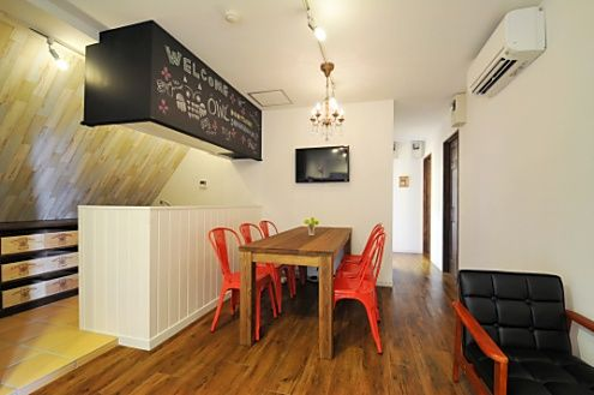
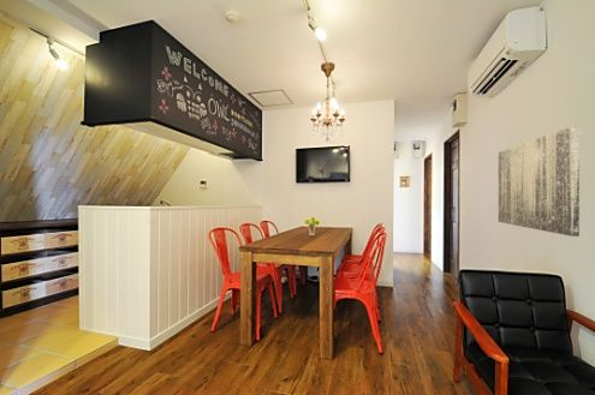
+ wall art [498,125,581,238]
